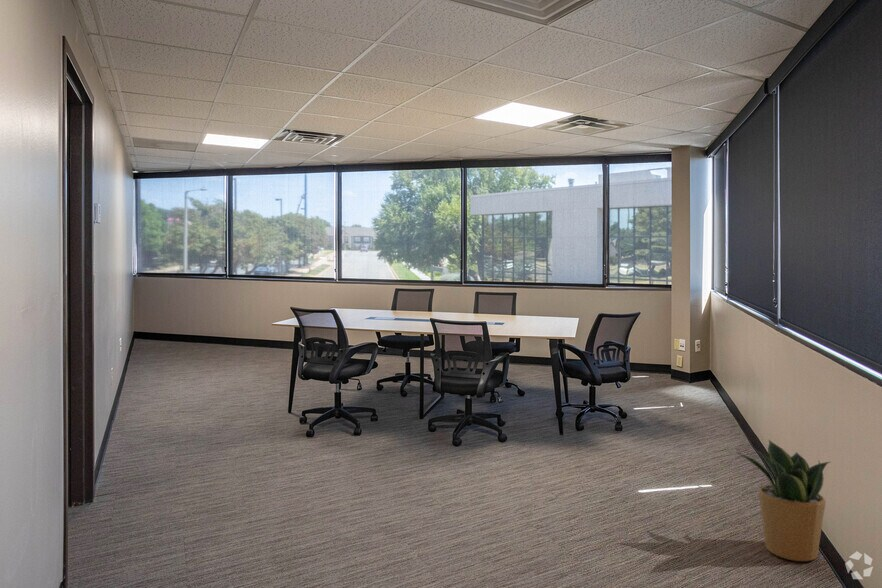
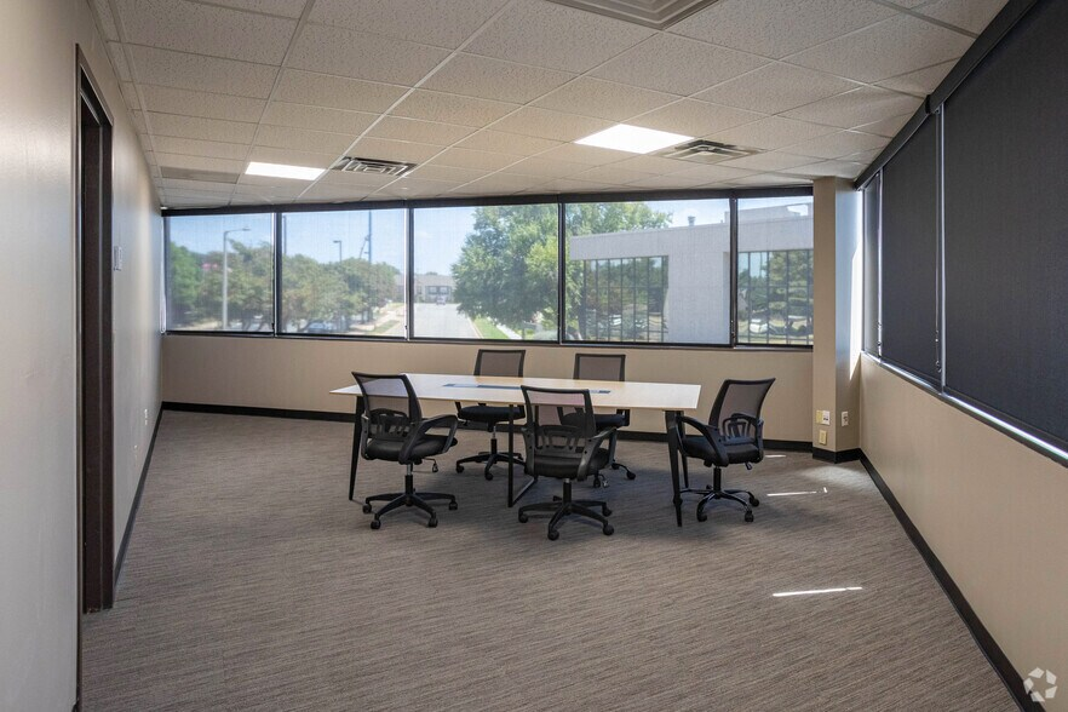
- potted plant [735,438,831,562]
